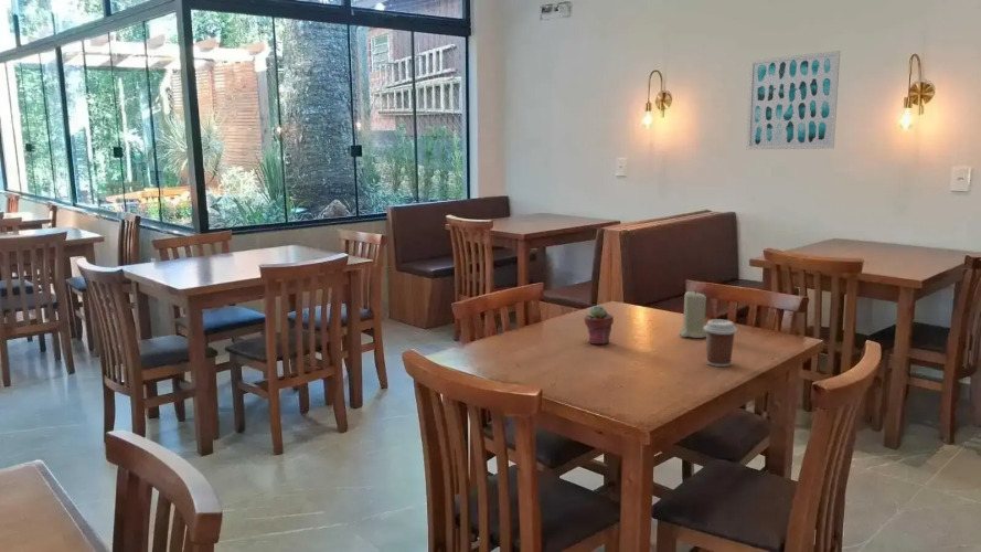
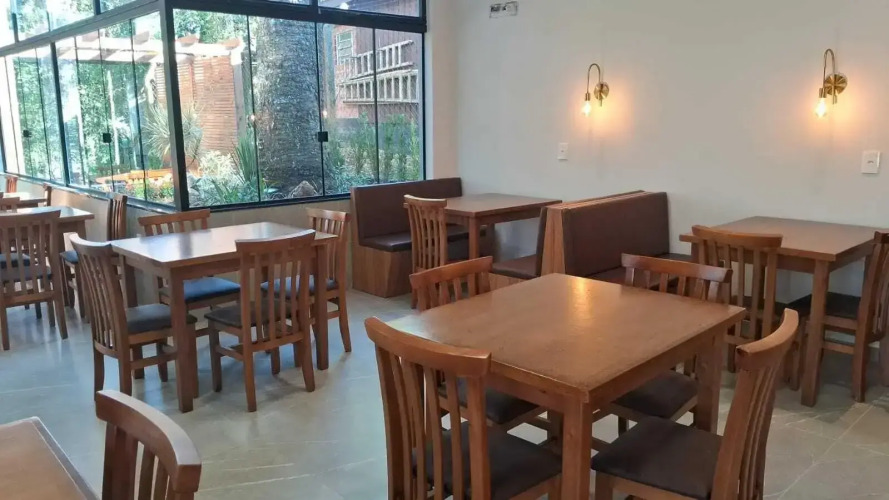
- candle [679,289,707,339]
- potted succulent [584,305,615,346]
- coffee cup [704,318,738,368]
- wall art [745,50,841,150]
